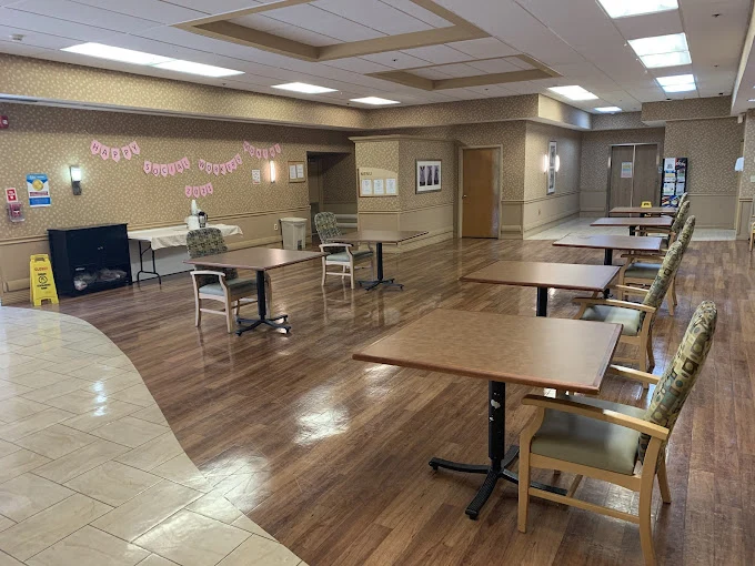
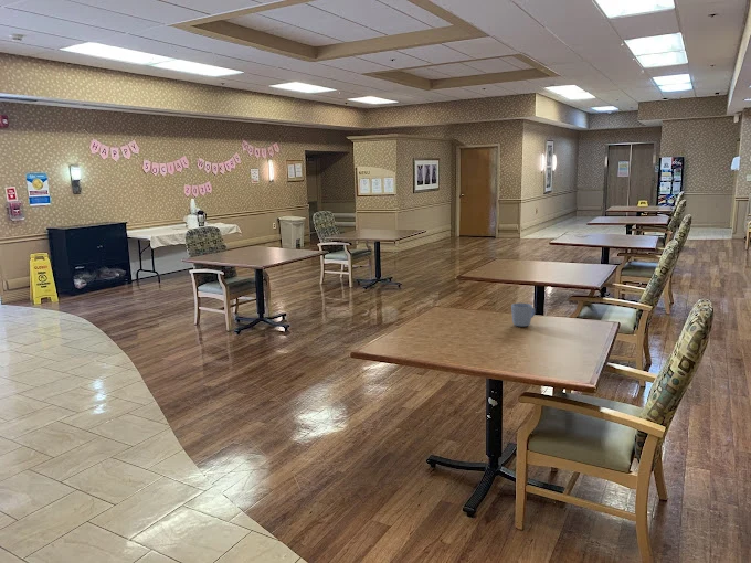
+ mug [510,302,536,328]
